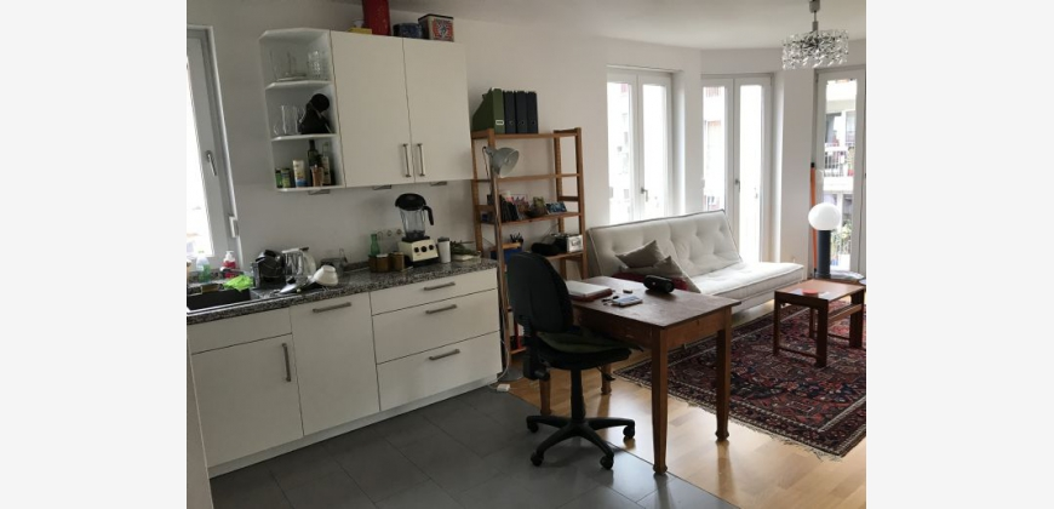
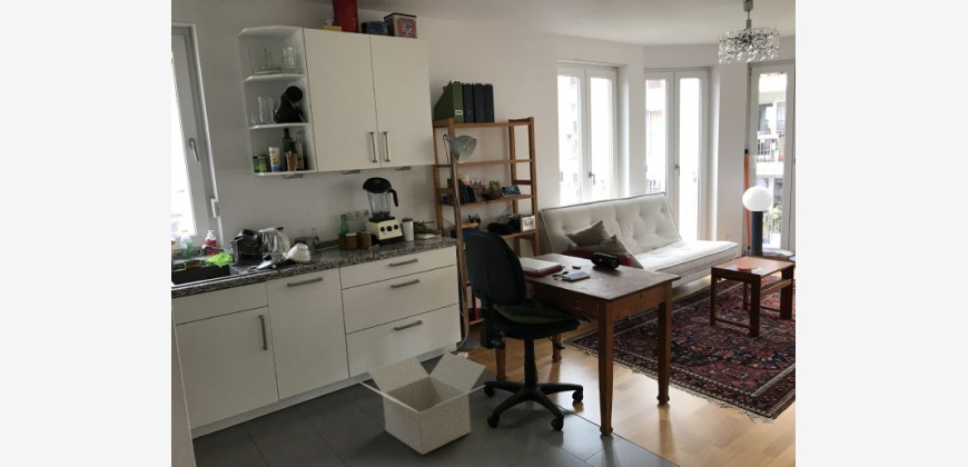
+ cardboard box [358,351,486,456]
